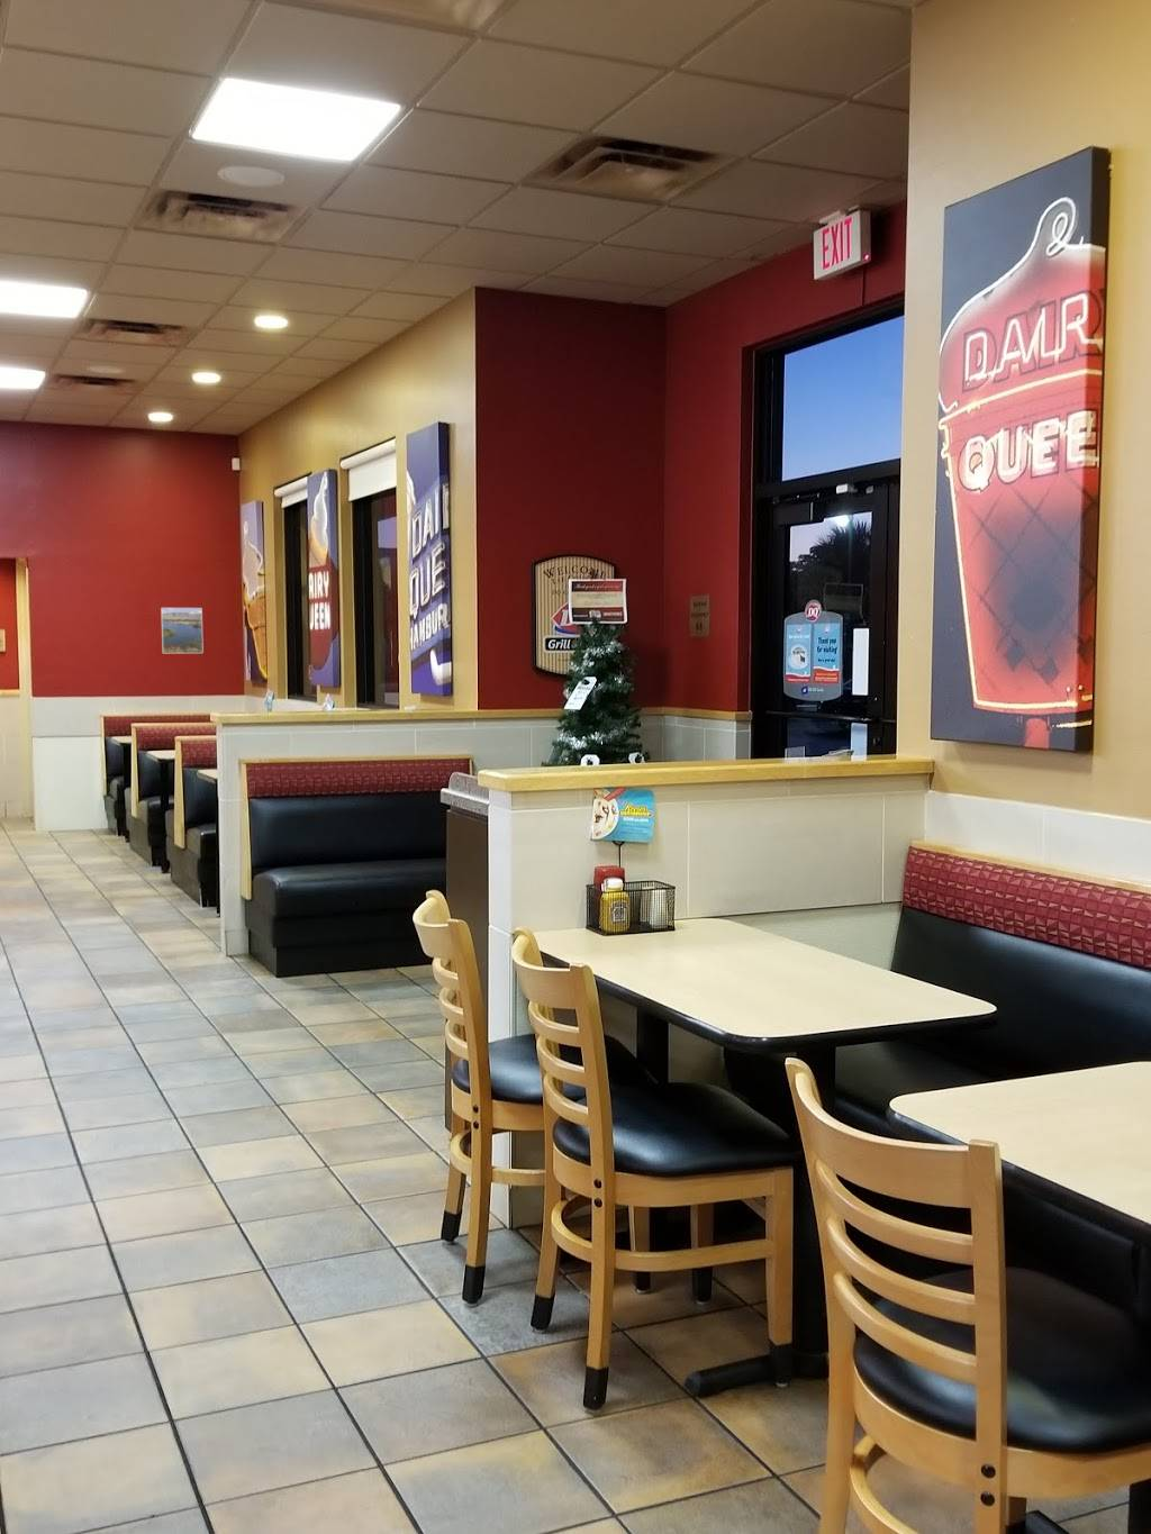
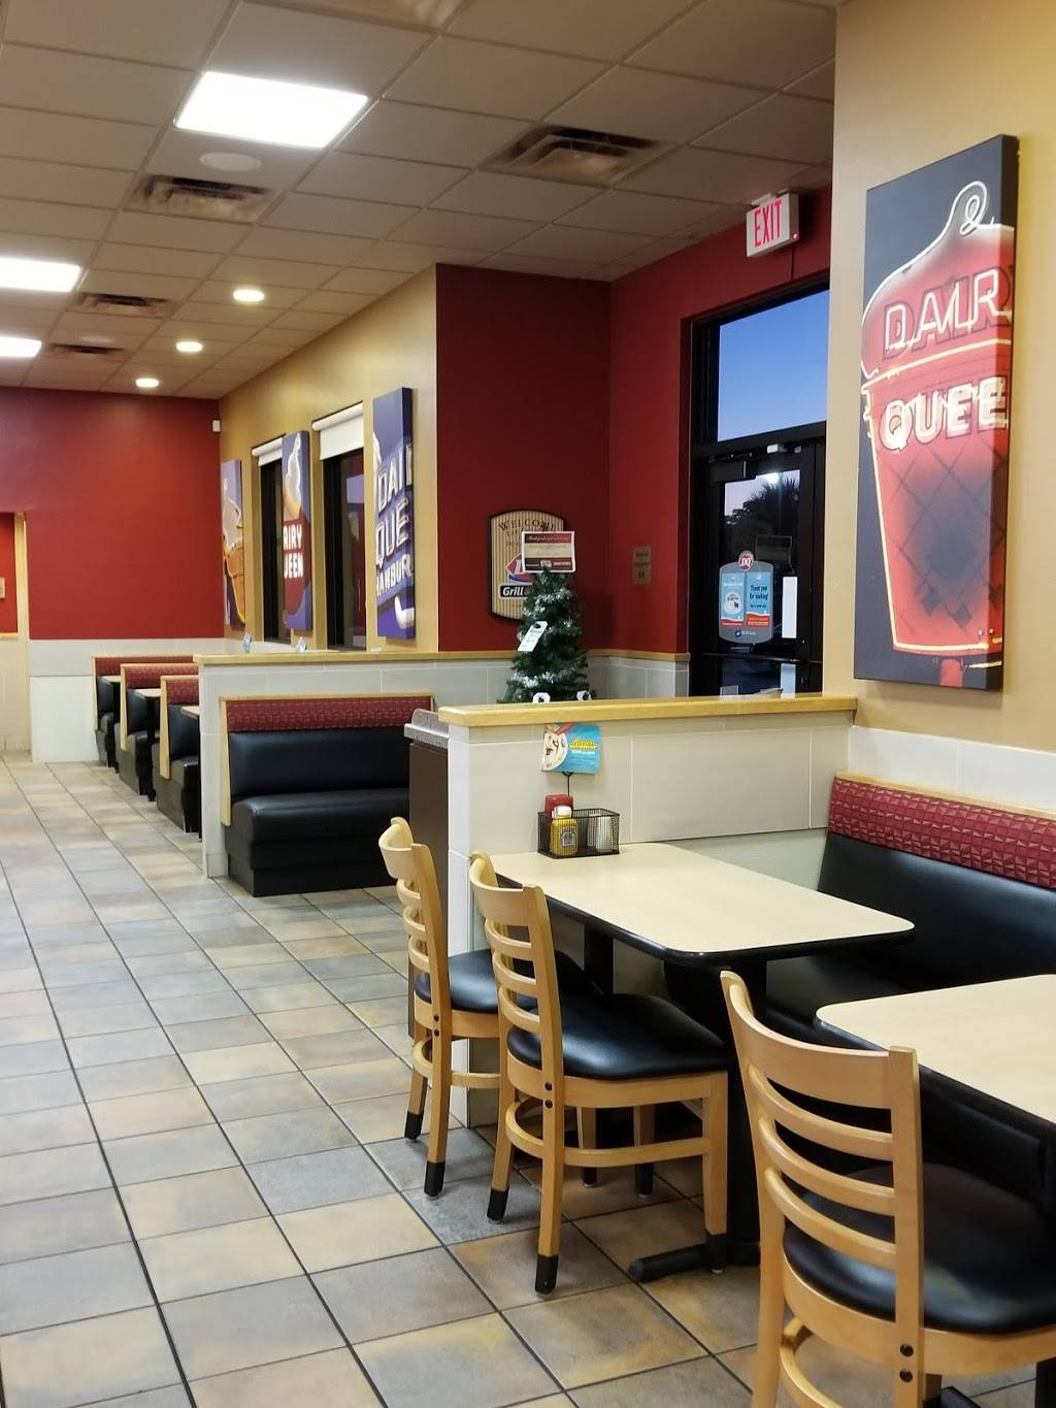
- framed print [160,607,204,654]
